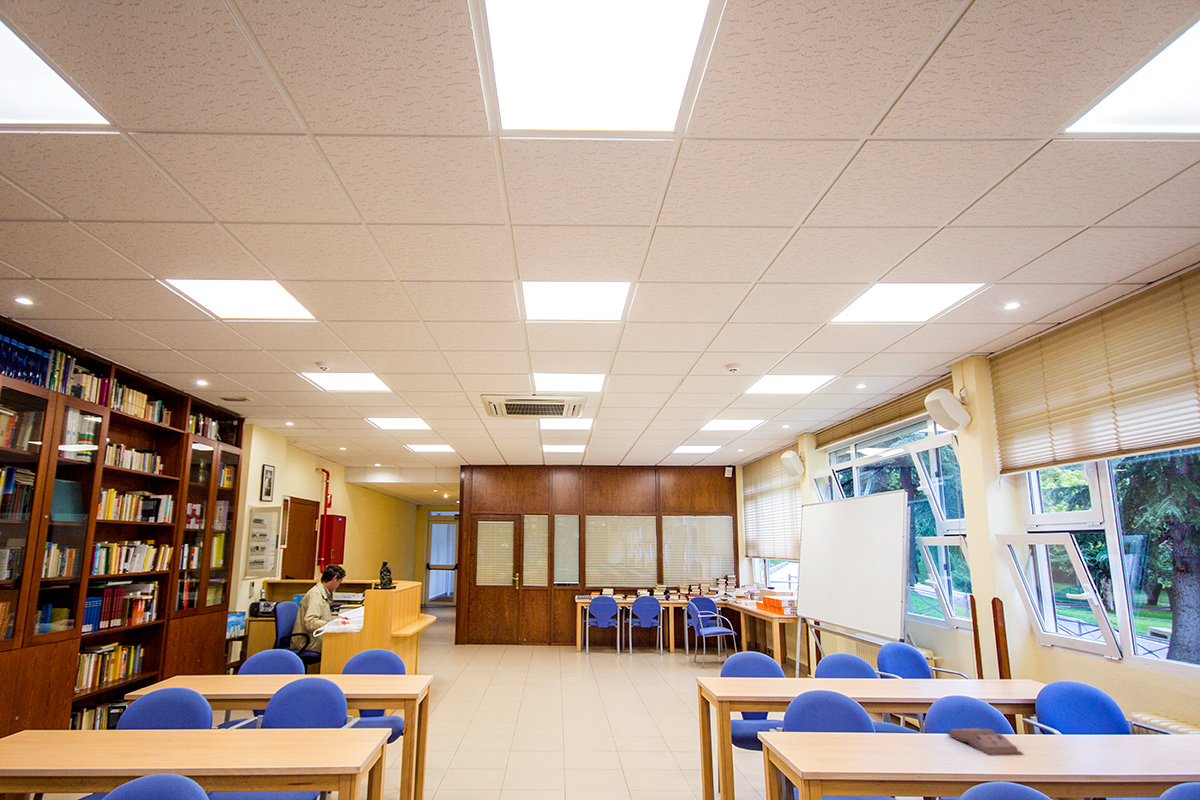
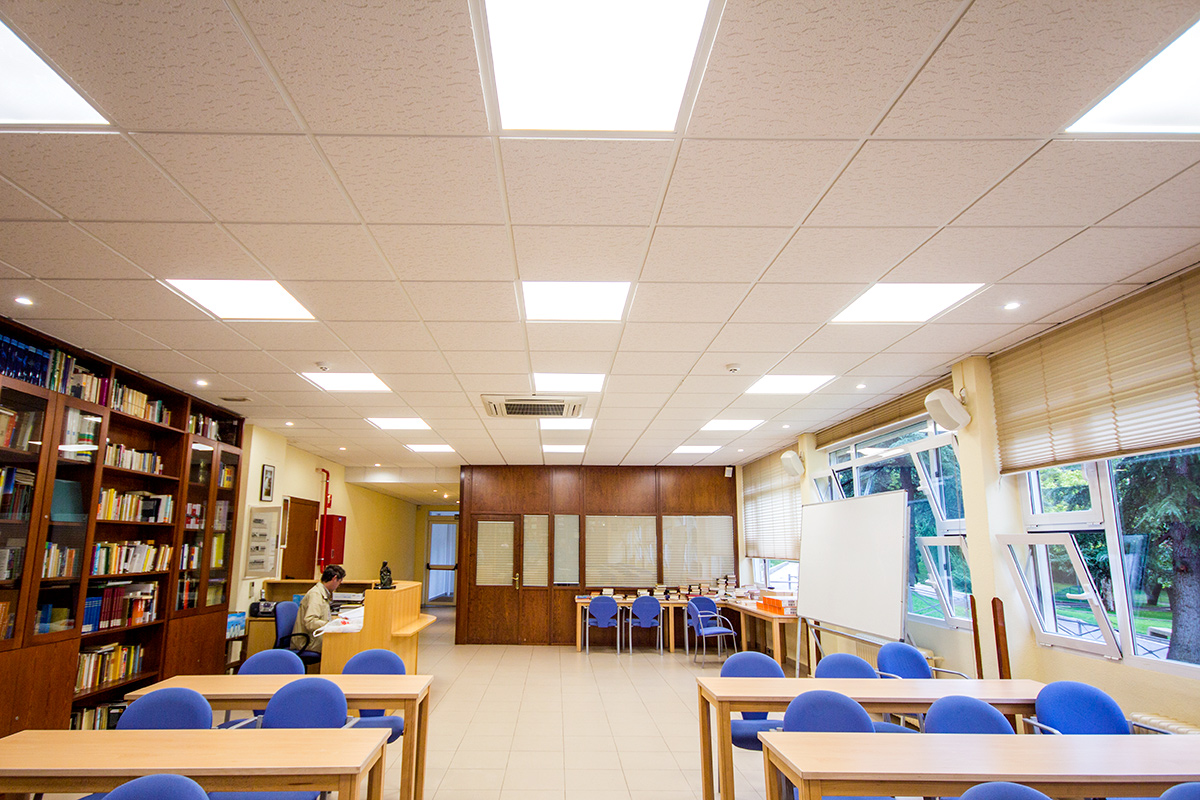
- hardback book [946,727,1024,757]
